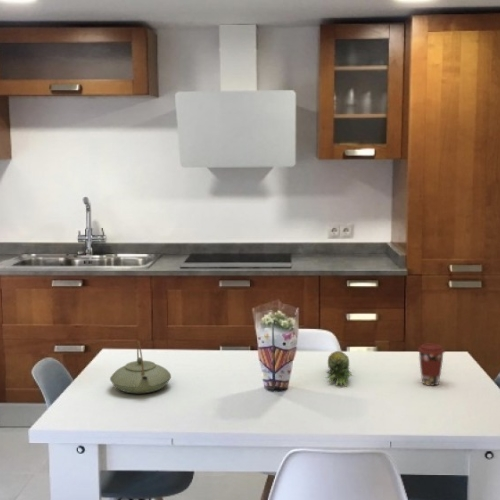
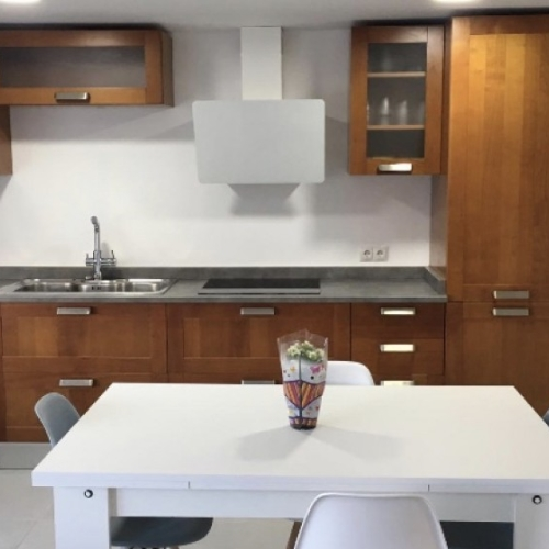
- teapot [109,340,172,394]
- coffee cup [417,343,446,387]
- fruit [325,350,354,388]
